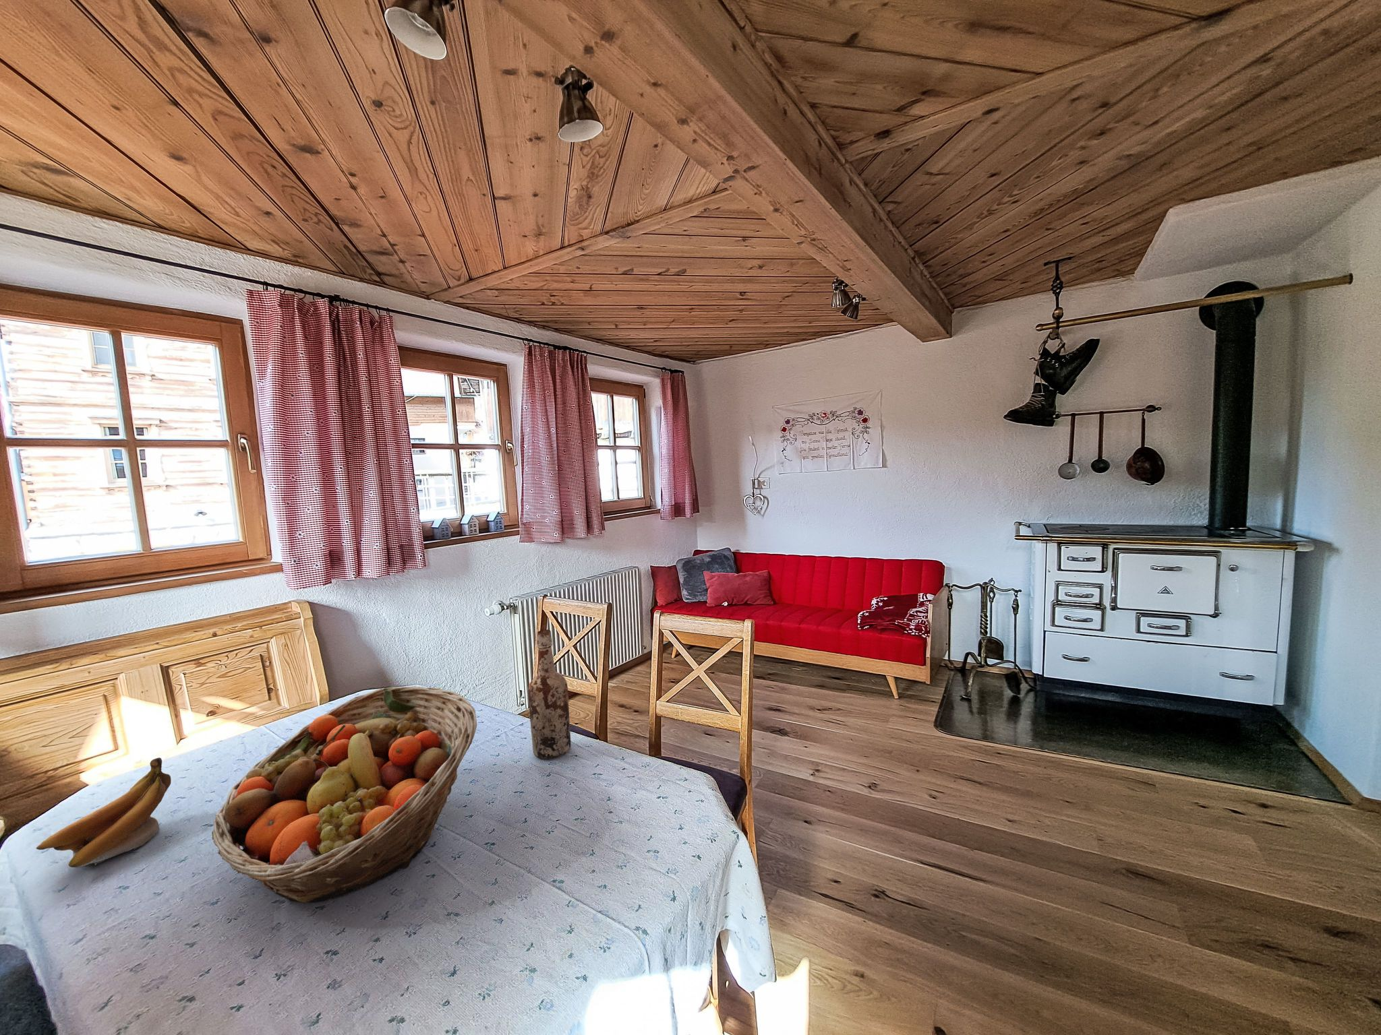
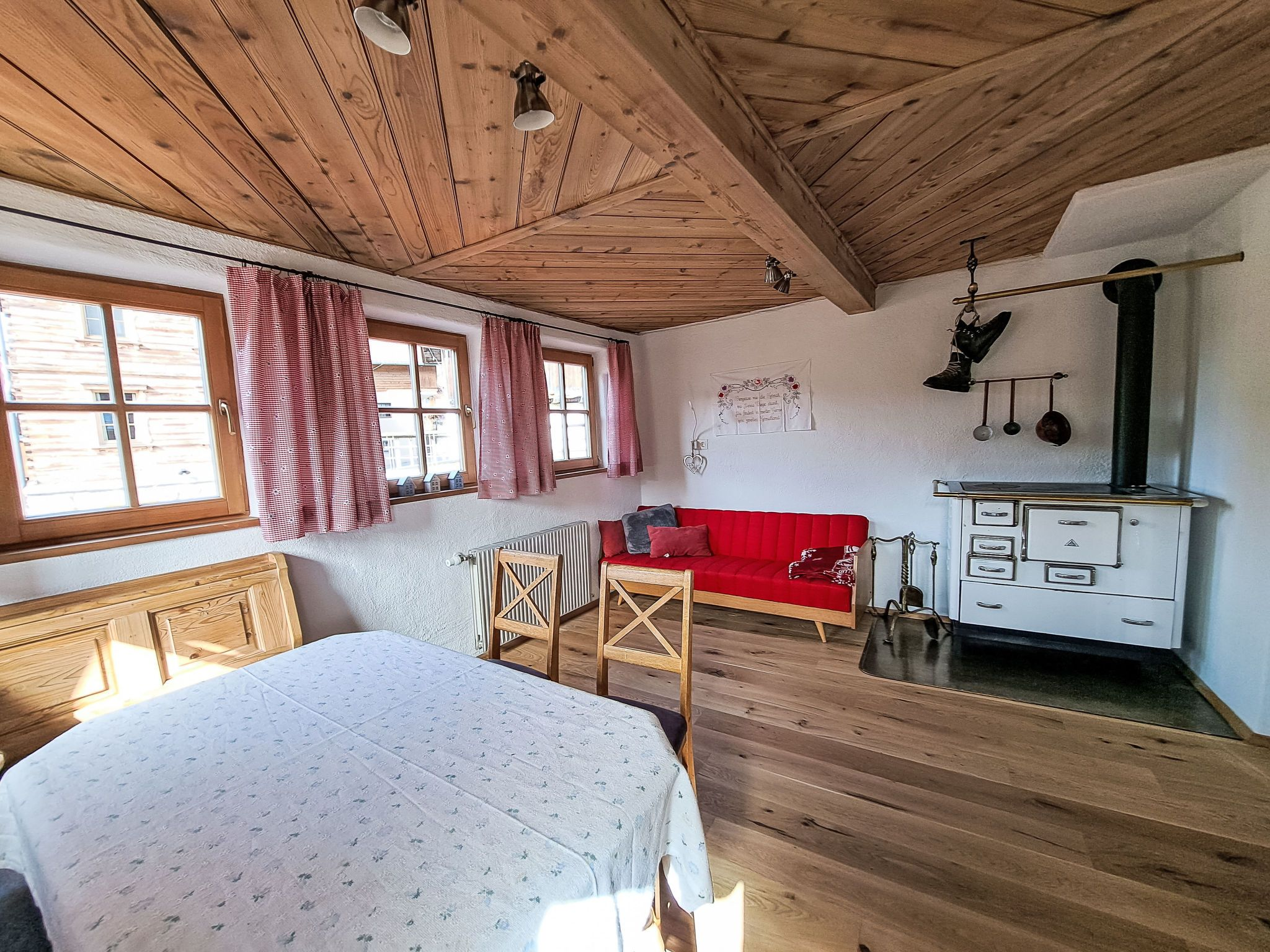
- fruit basket [211,686,477,903]
- wine bottle [527,628,572,760]
- banana [36,757,172,868]
